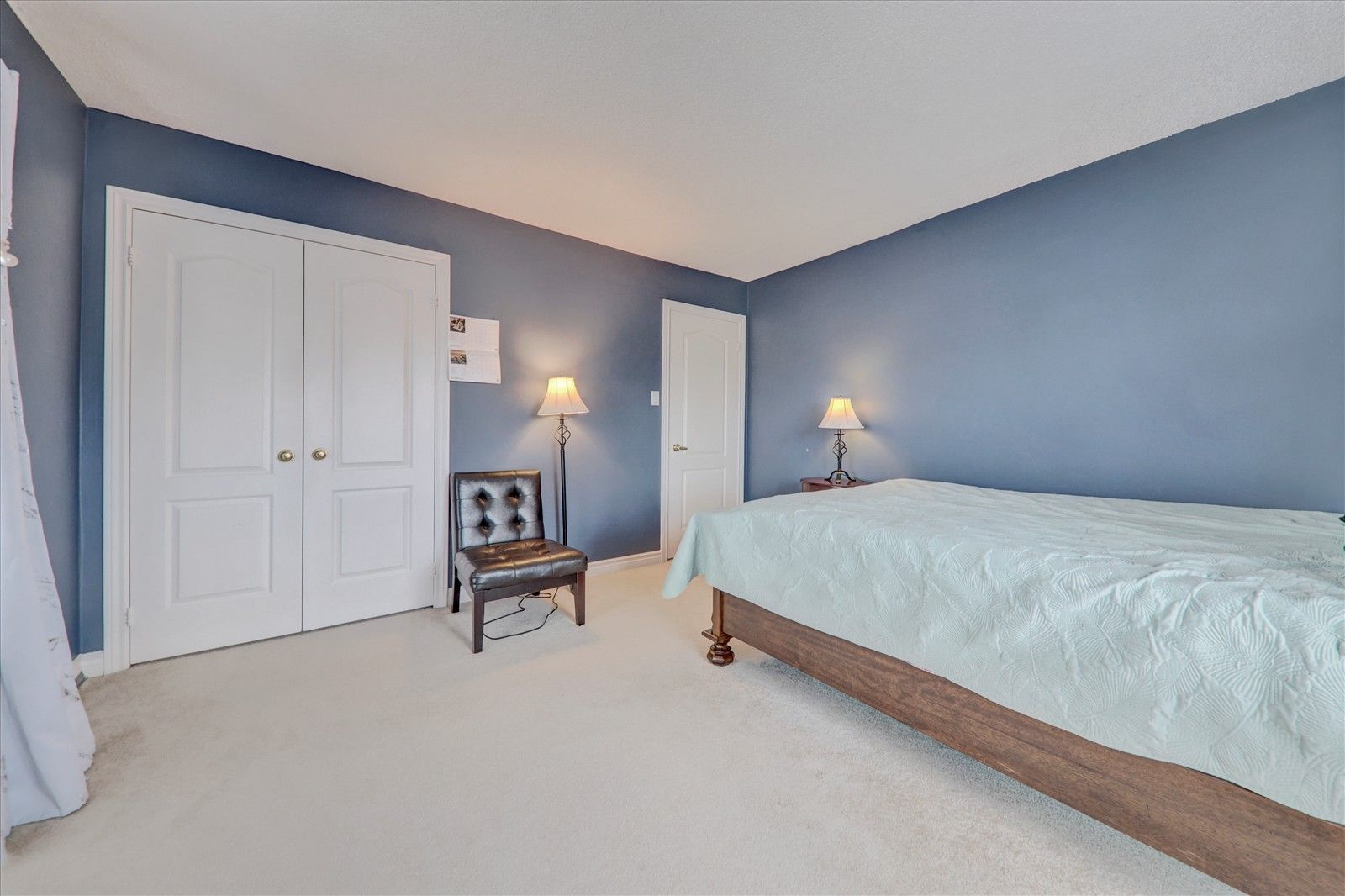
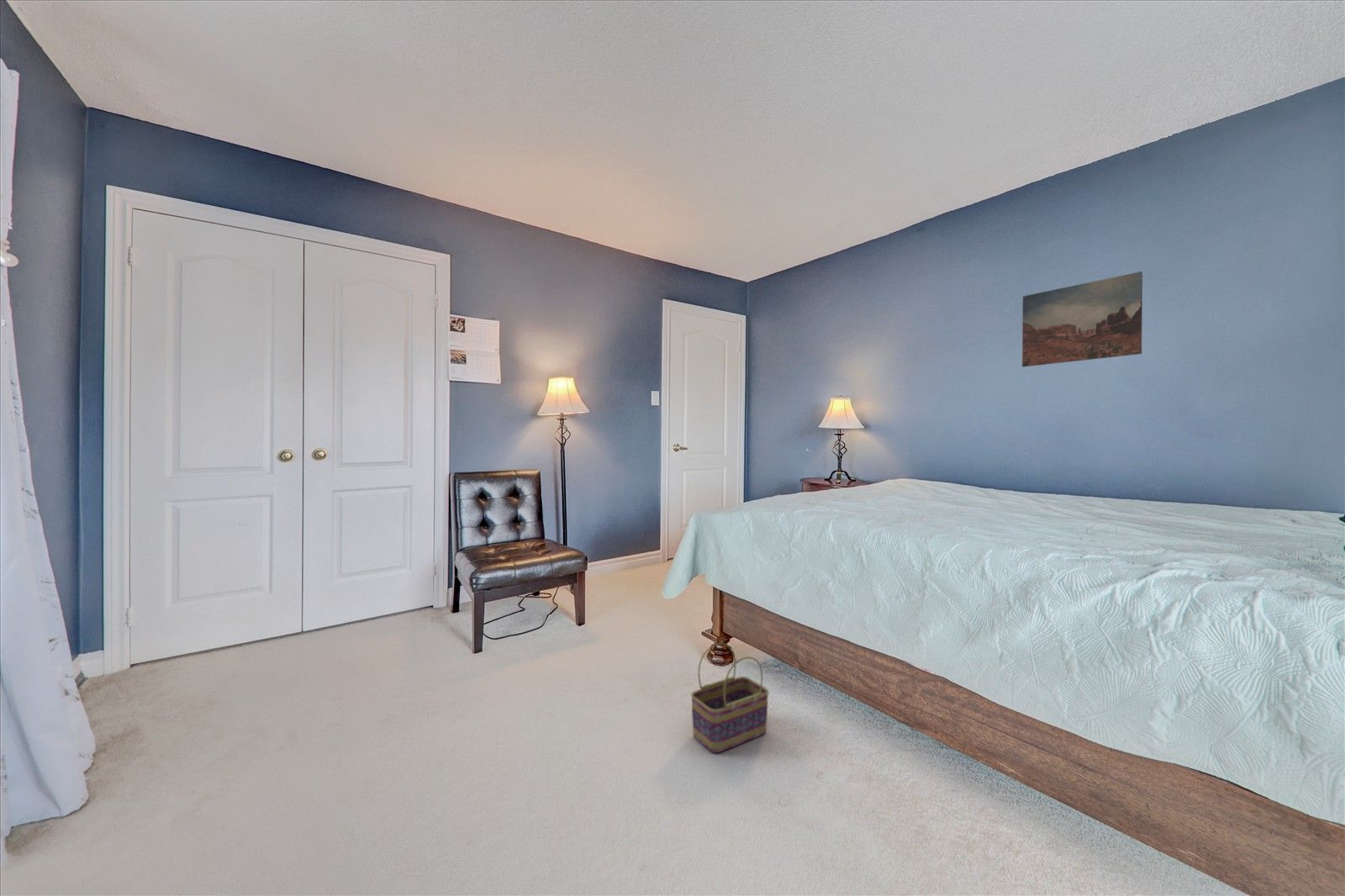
+ basket [690,642,770,753]
+ wall art [1021,271,1143,367]
